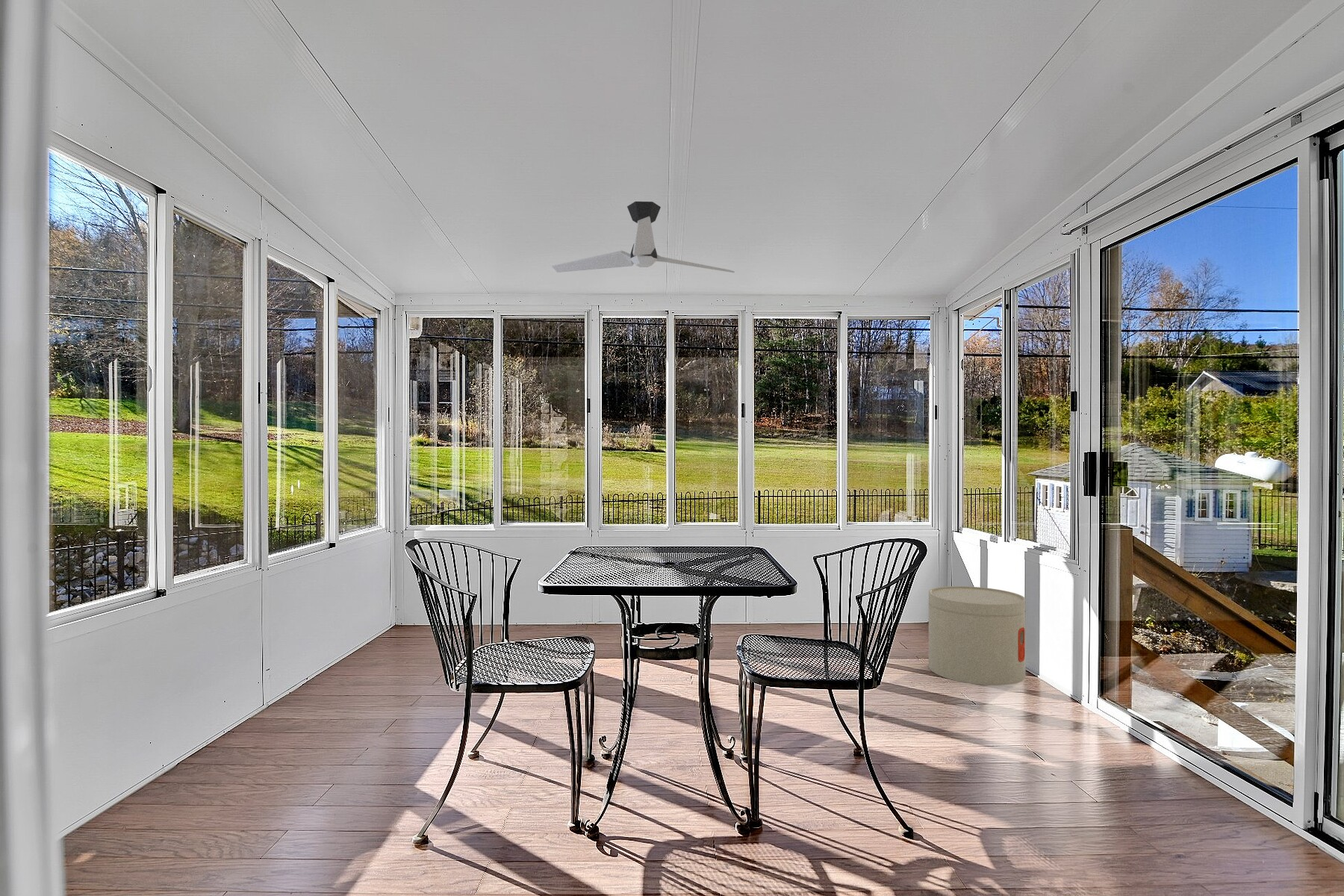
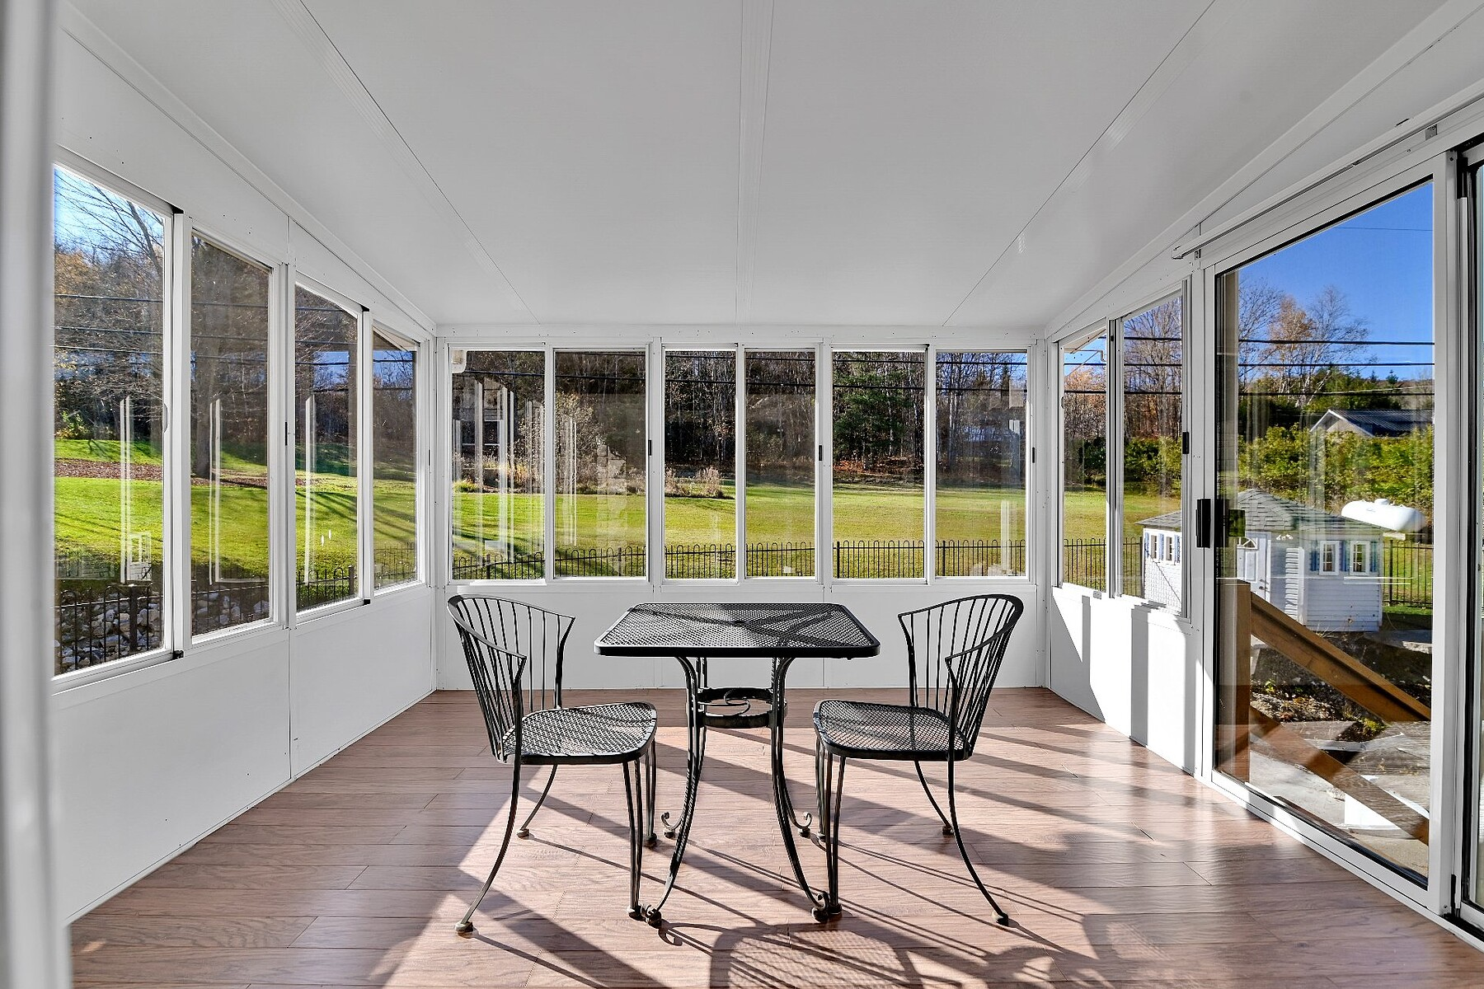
- side table [928,585,1026,686]
- ceiling fan [551,201,735,273]
